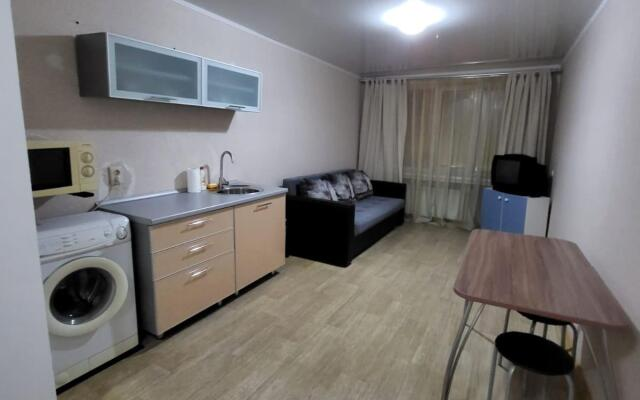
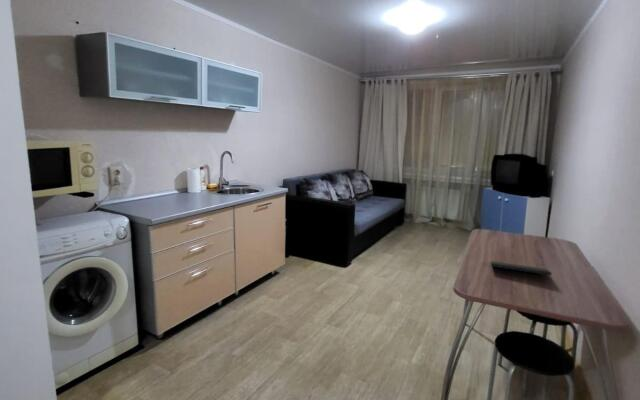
+ notepad [490,260,553,282]
